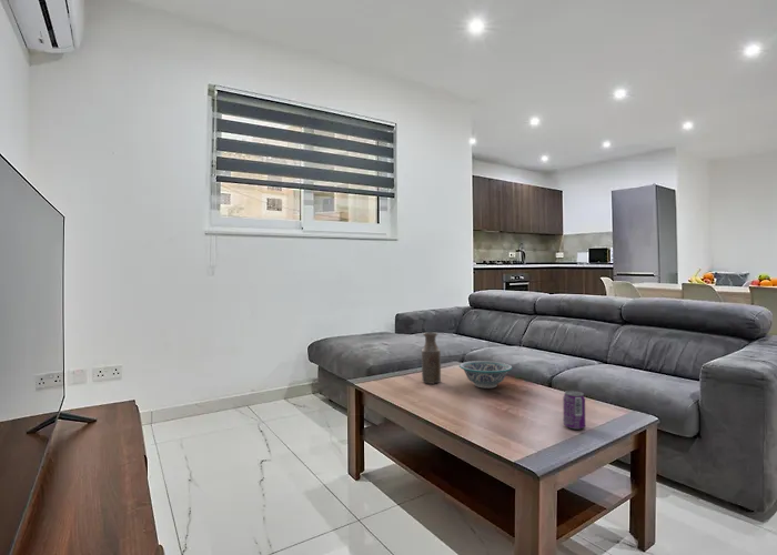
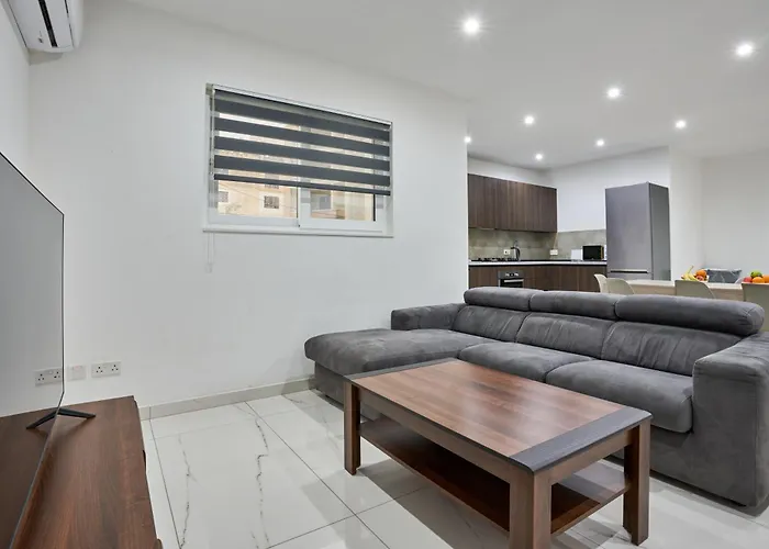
- beverage can [562,390,586,431]
- bottle [421,331,442,385]
- bowl [458,360,513,390]
